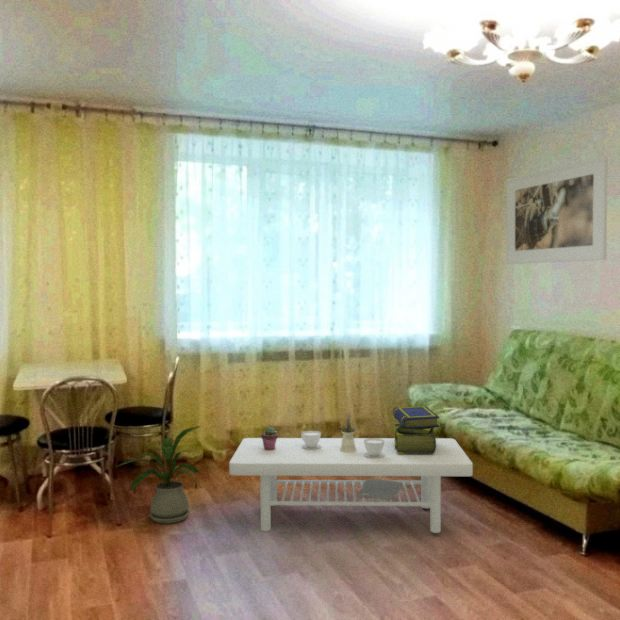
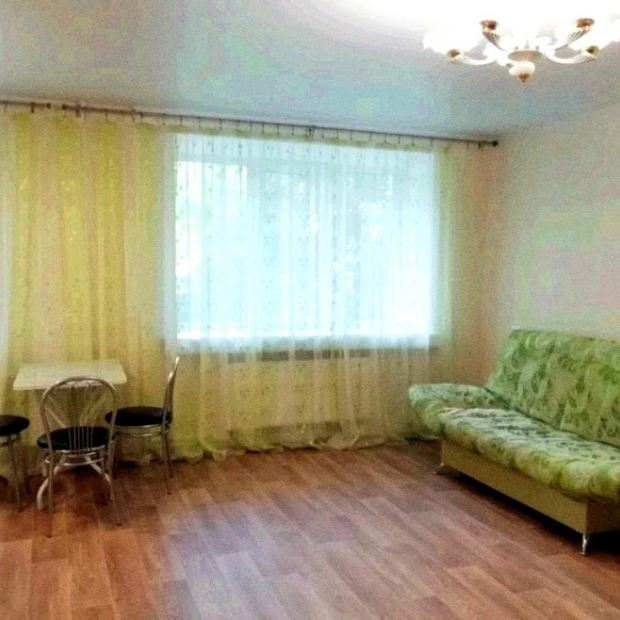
- coffee table [228,410,474,534]
- stack of books [392,405,440,454]
- potted succulent [260,426,279,450]
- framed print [505,155,609,265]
- house plant [114,425,202,524]
